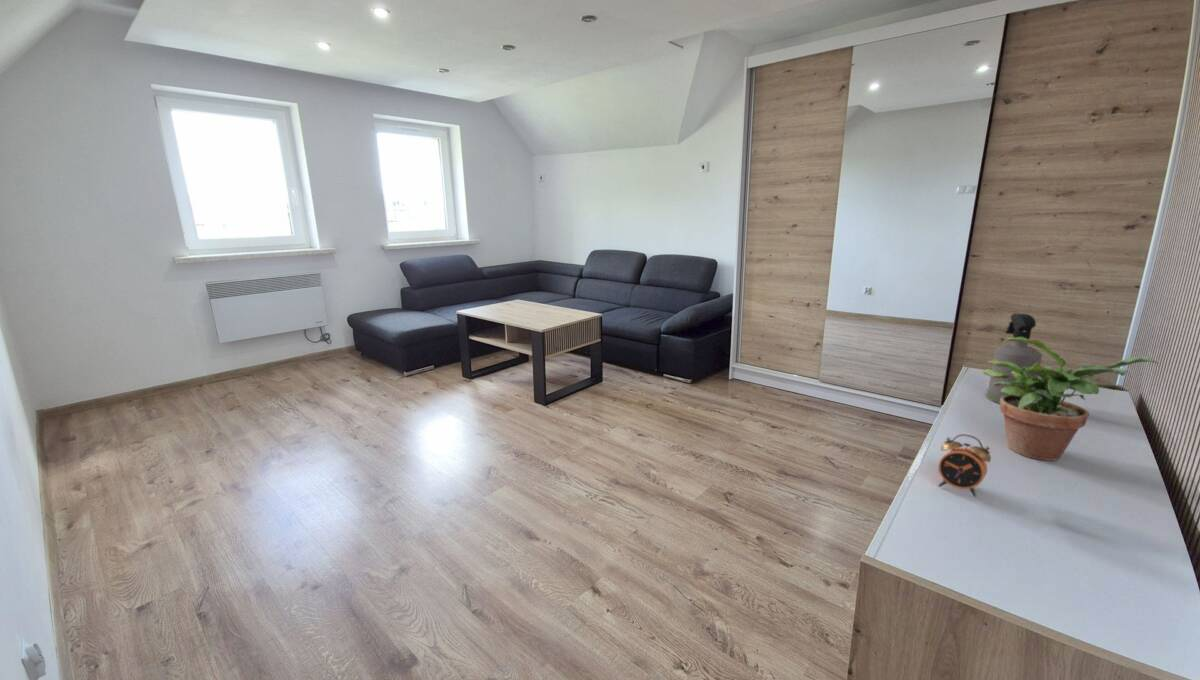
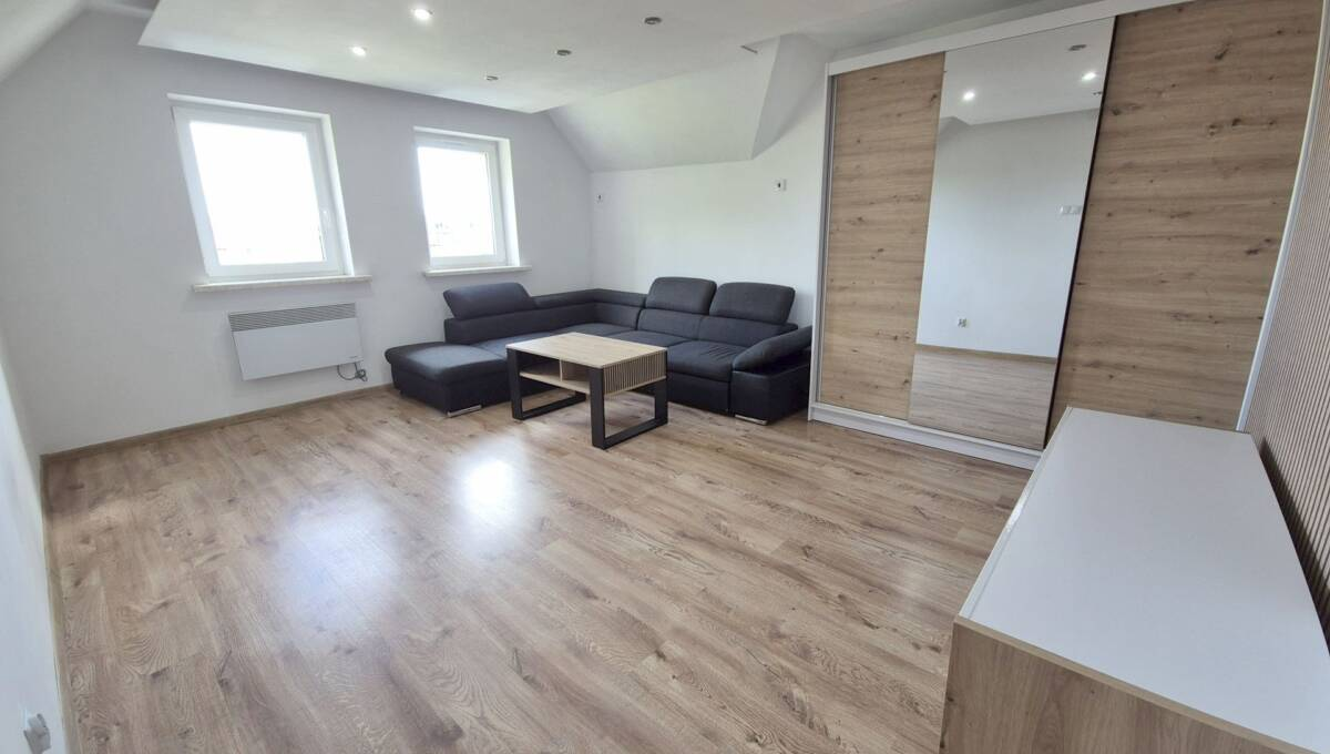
- spray bottle [985,312,1043,404]
- potted plant [981,336,1160,462]
- alarm clock [937,433,992,498]
